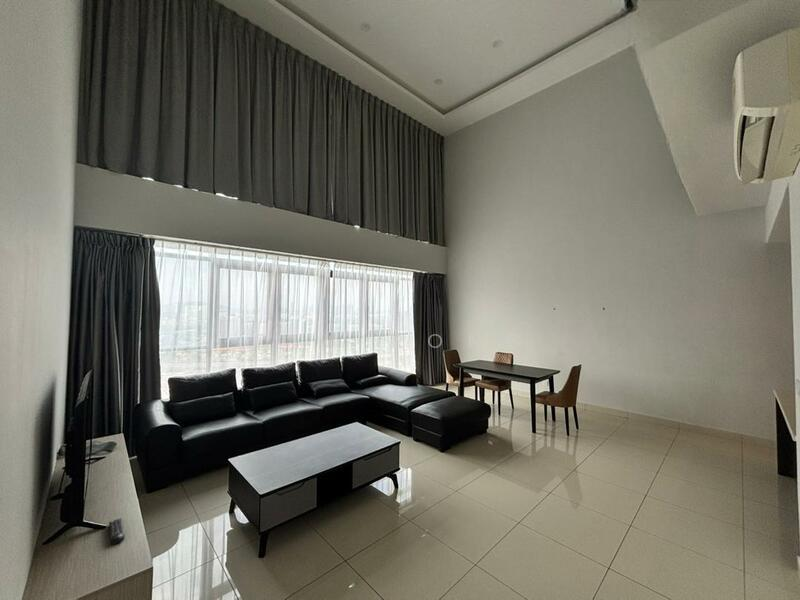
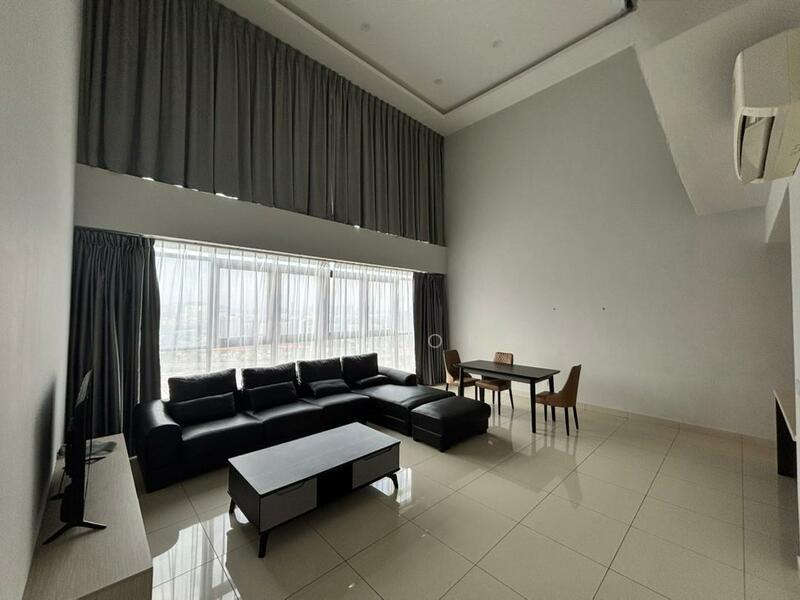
- remote control [108,517,126,546]
